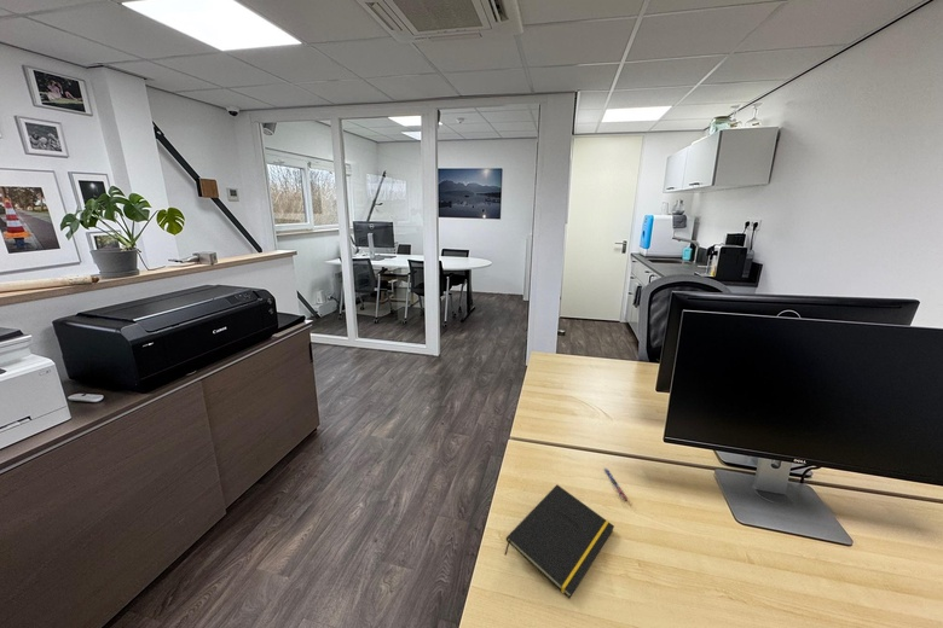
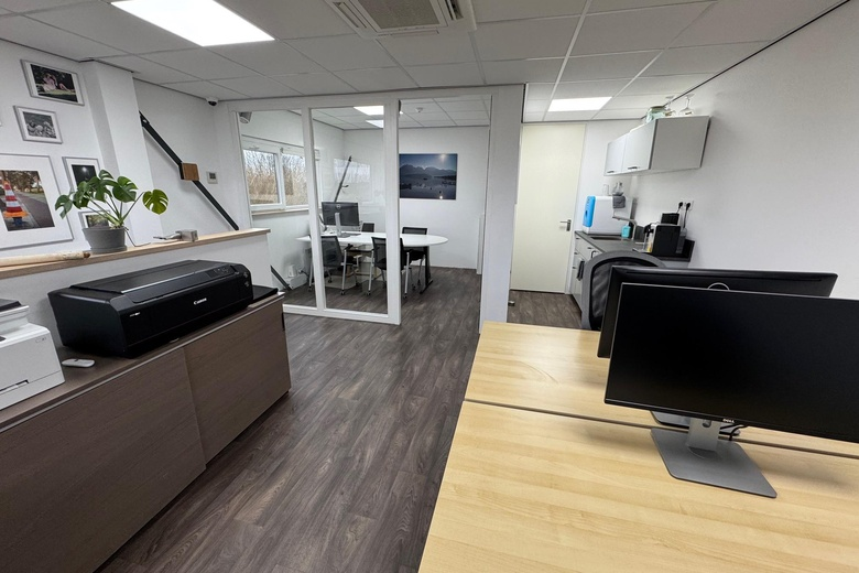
- pen [602,467,629,502]
- notepad [504,483,615,599]
